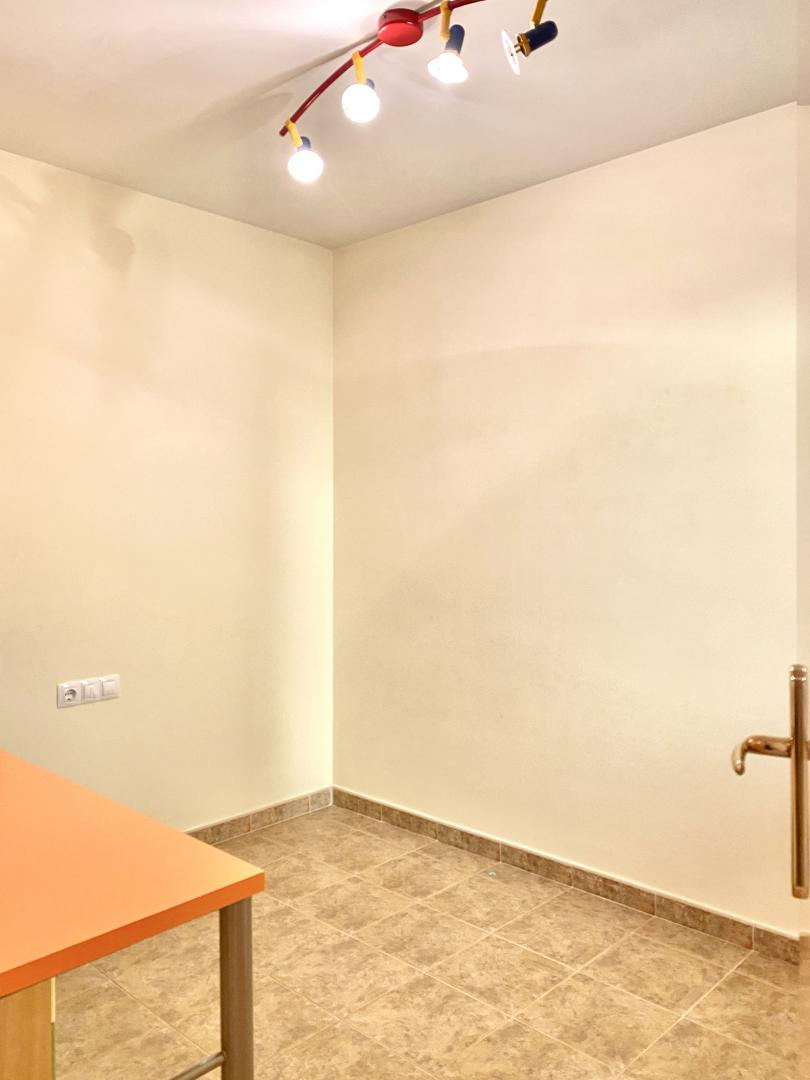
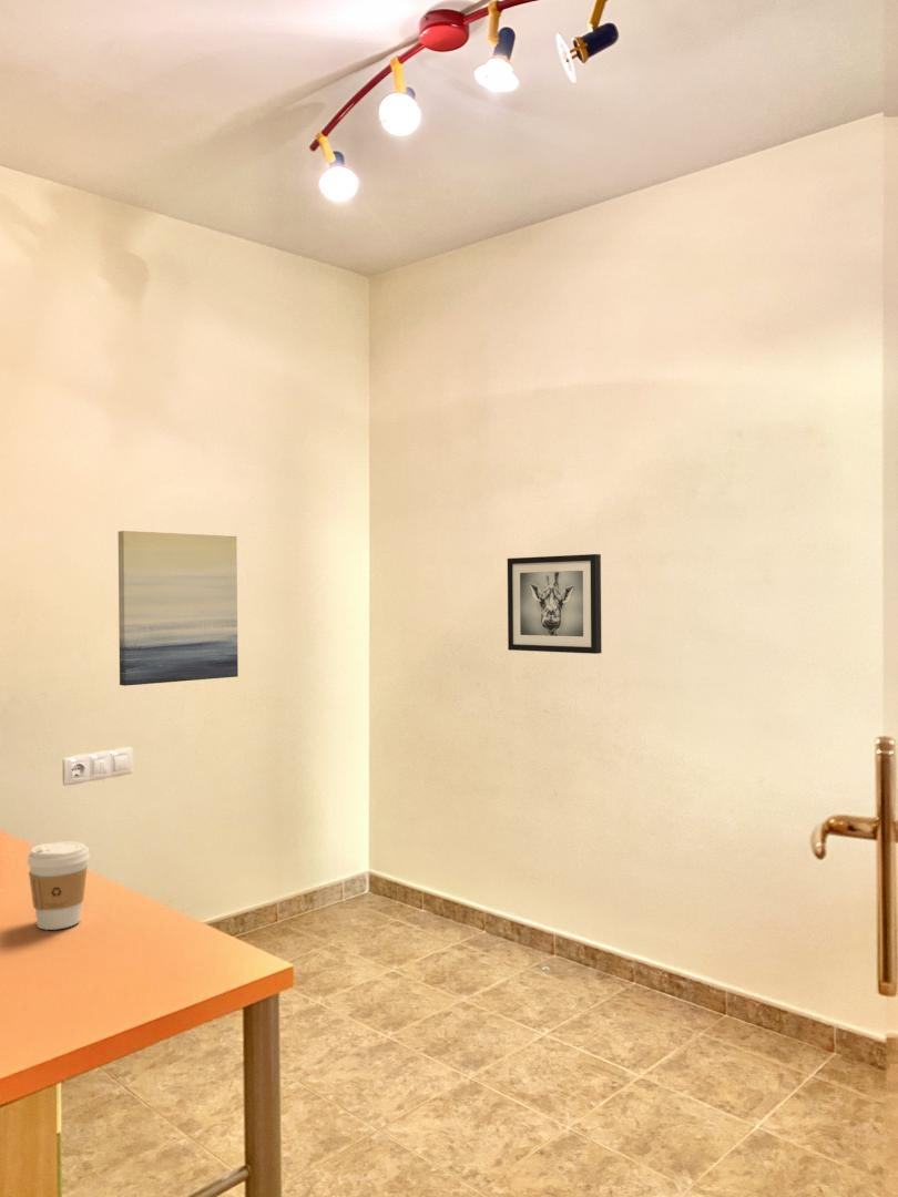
+ wall art [118,530,239,687]
+ wall art [507,553,603,655]
+ coffee cup [27,841,90,931]
